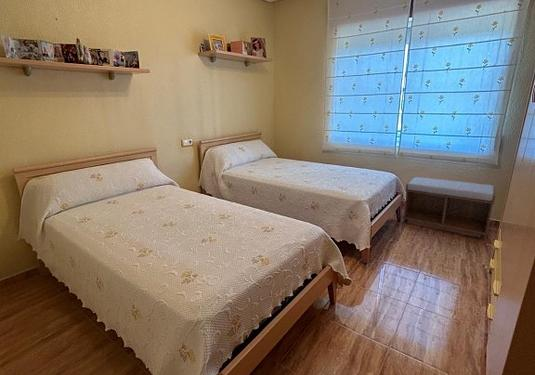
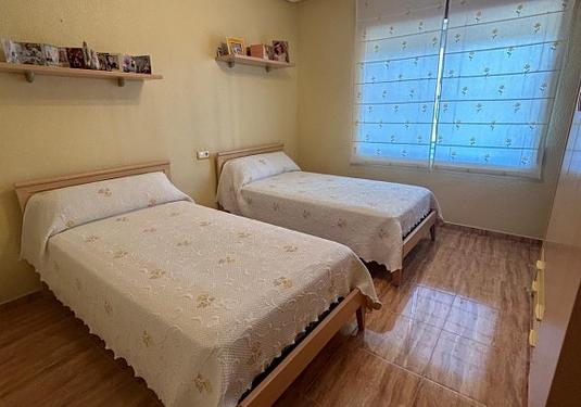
- bench [402,176,497,239]
